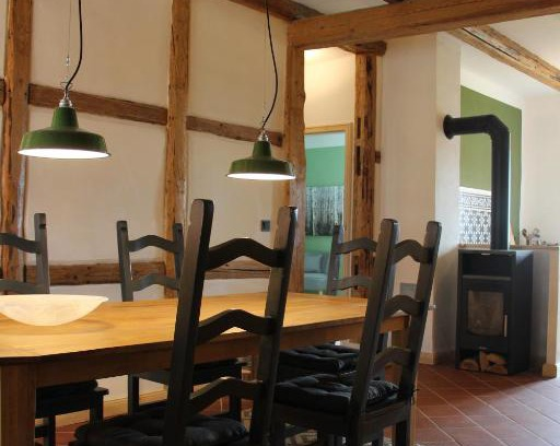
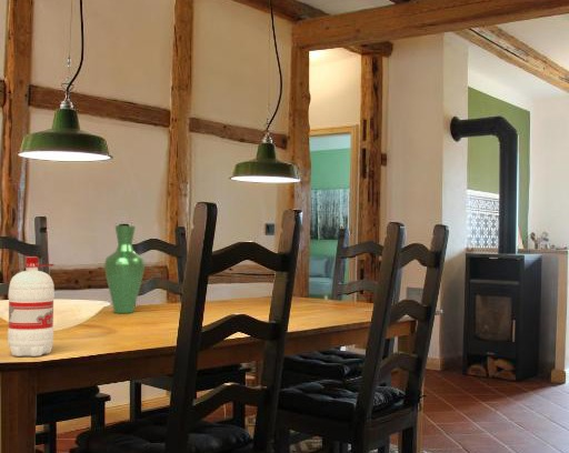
+ vase [103,224,146,314]
+ water bottle [7,255,56,358]
